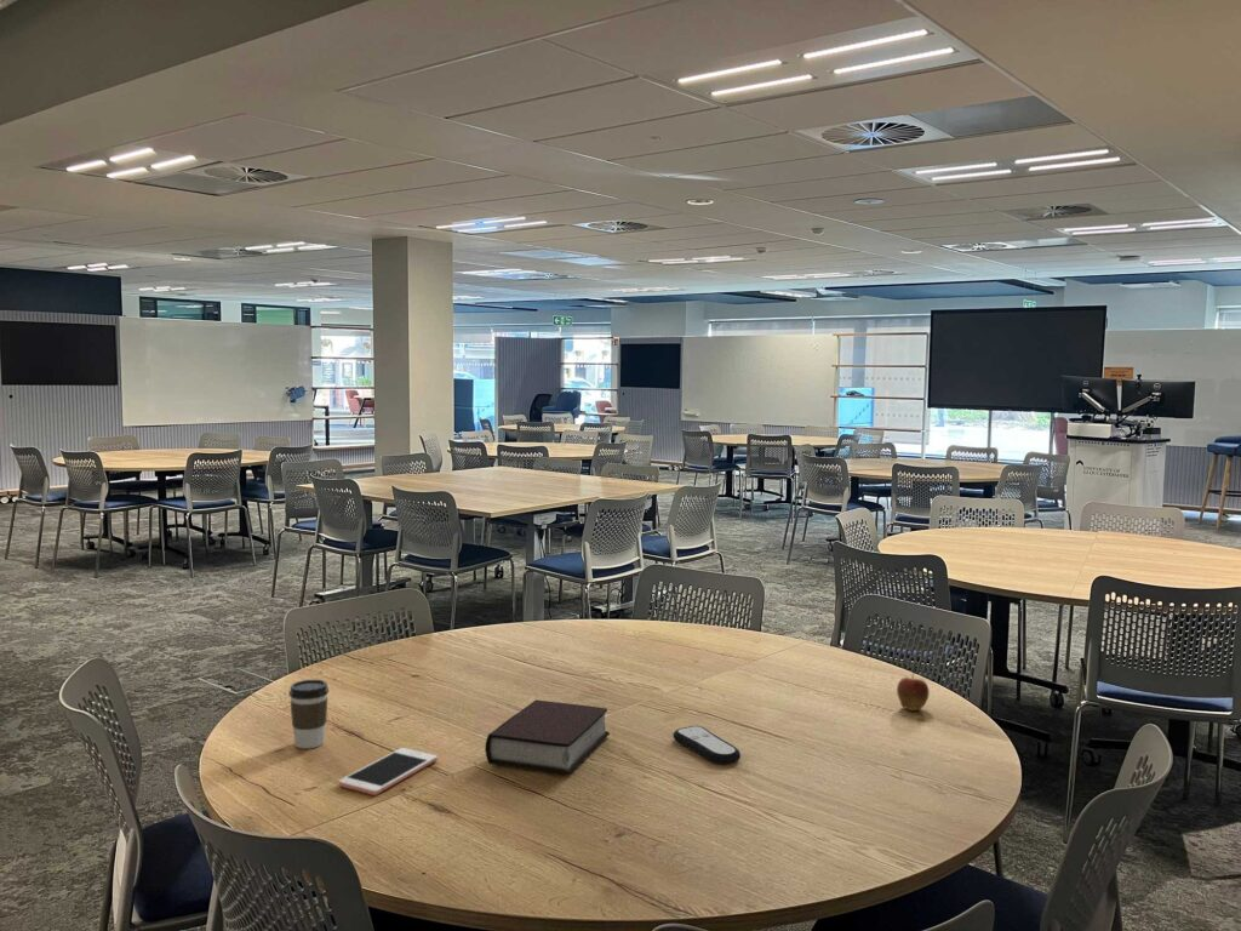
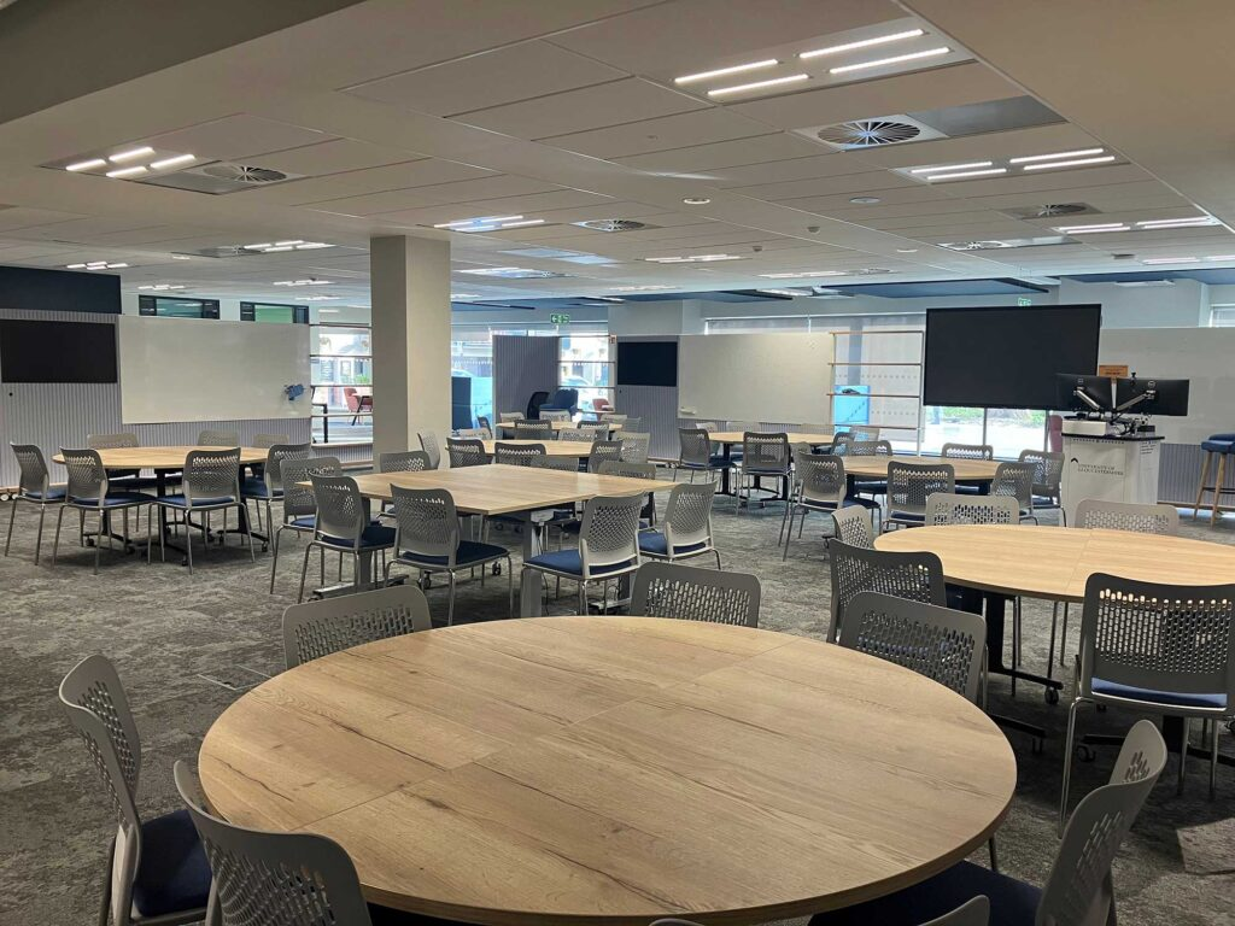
- coffee cup [287,679,330,749]
- bible [485,698,611,776]
- cell phone [337,747,439,796]
- fruit [896,670,931,712]
- remote control [671,725,742,765]
